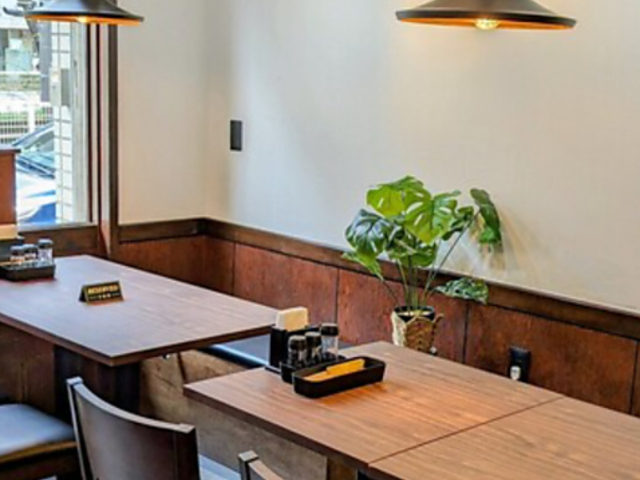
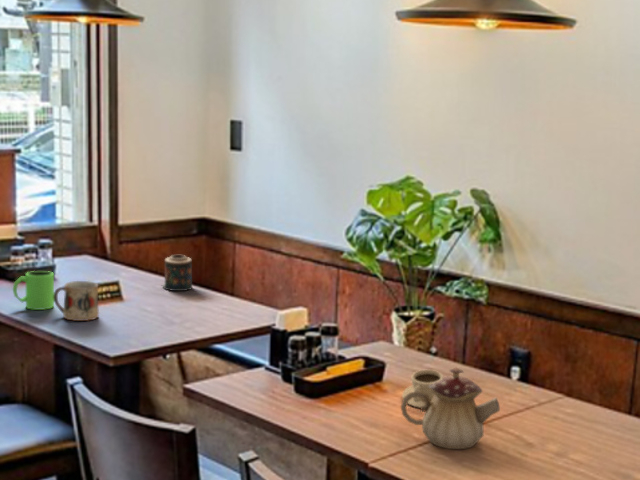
+ mug [54,280,100,322]
+ mug [12,270,55,311]
+ teapot [400,366,501,450]
+ candle [160,254,194,292]
+ cup [401,369,445,409]
